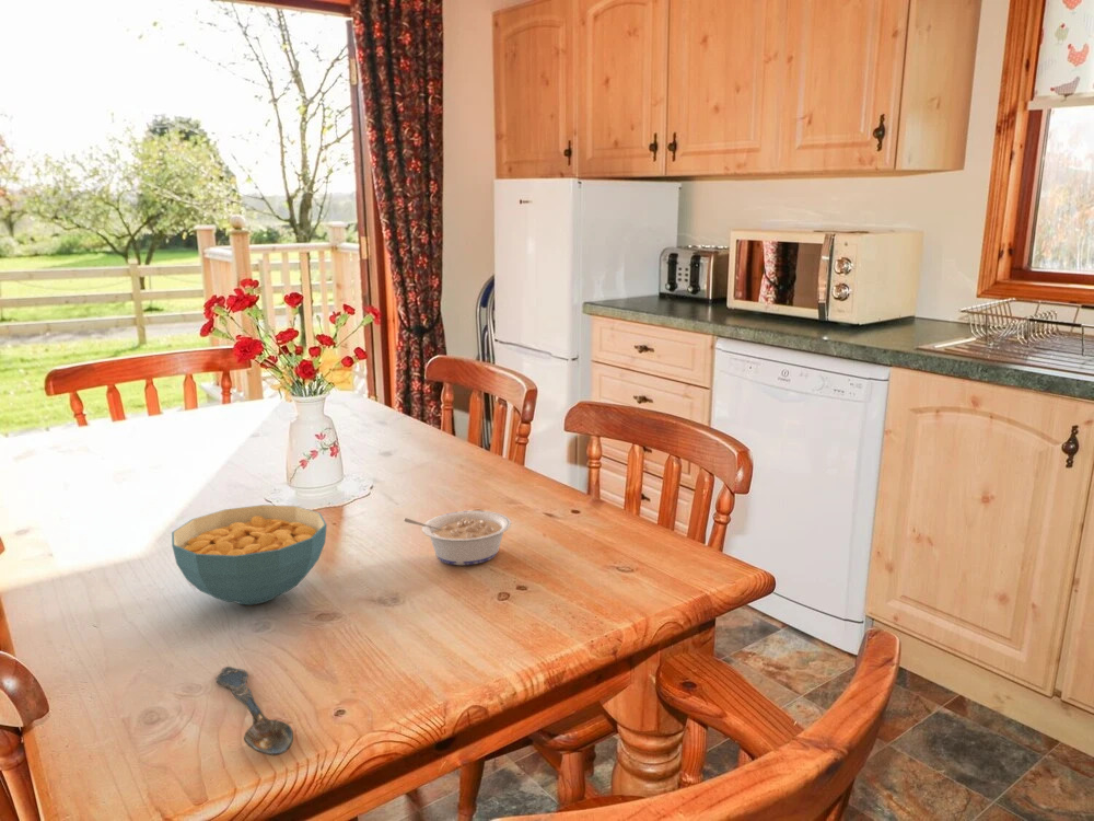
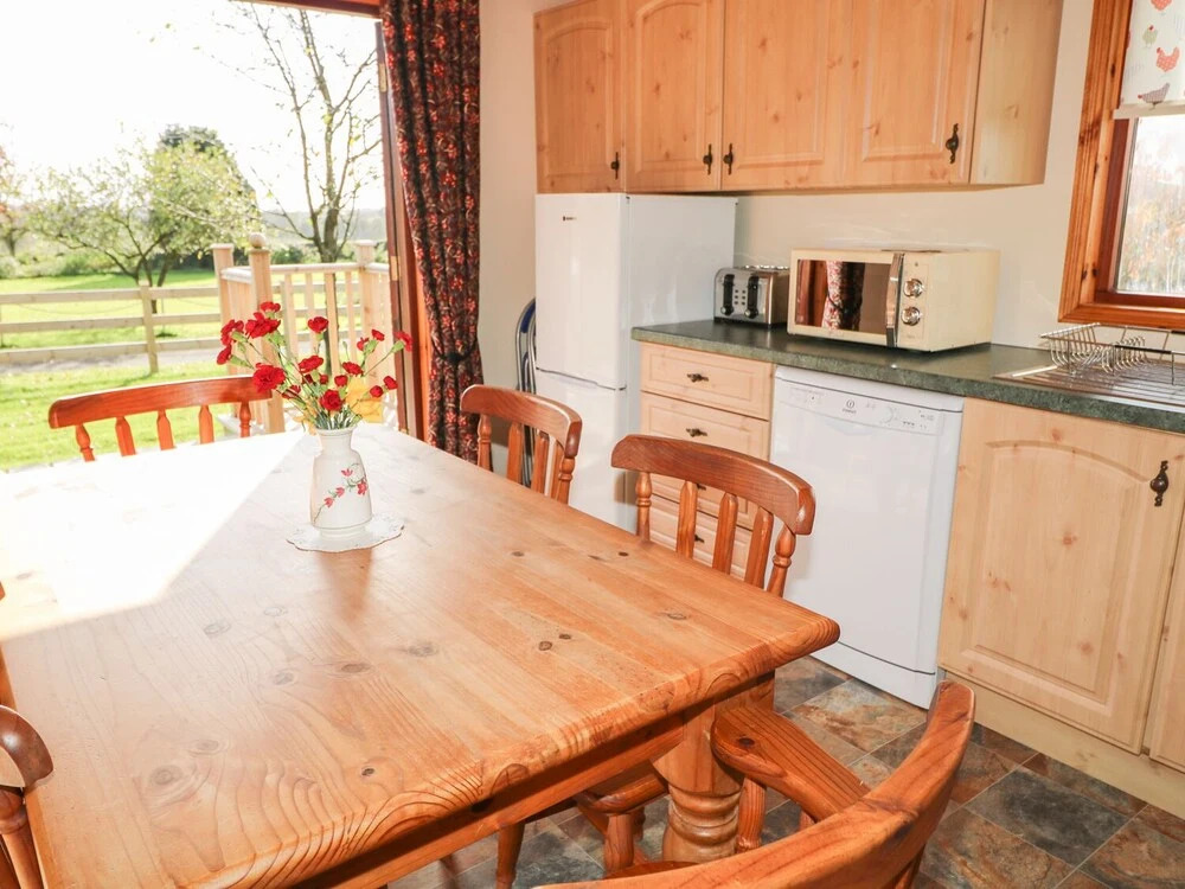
- legume [403,510,512,566]
- cereal bowl [171,504,328,605]
- spoon [216,666,294,758]
